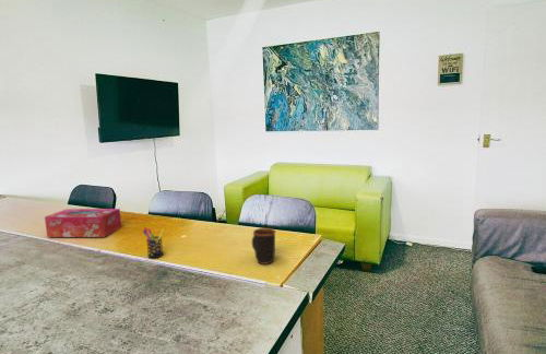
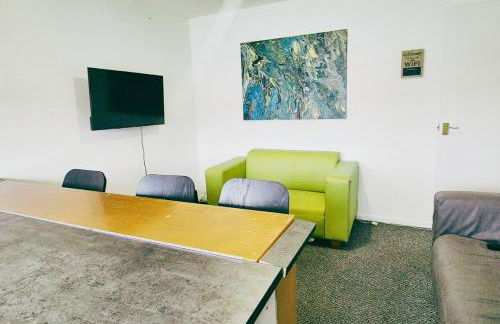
- pen holder [142,226,165,259]
- tissue box [44,208,122,238]
- mug [251,227,276,266]
